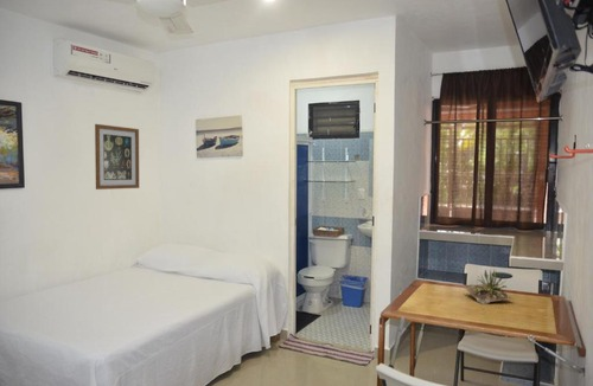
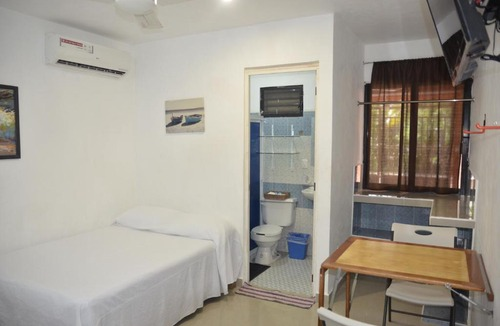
- succulent plant [461,269,515,305]
- wall art [94,123,140,191]
